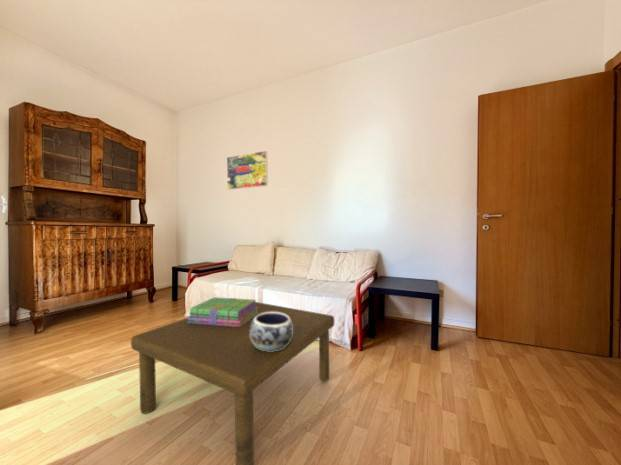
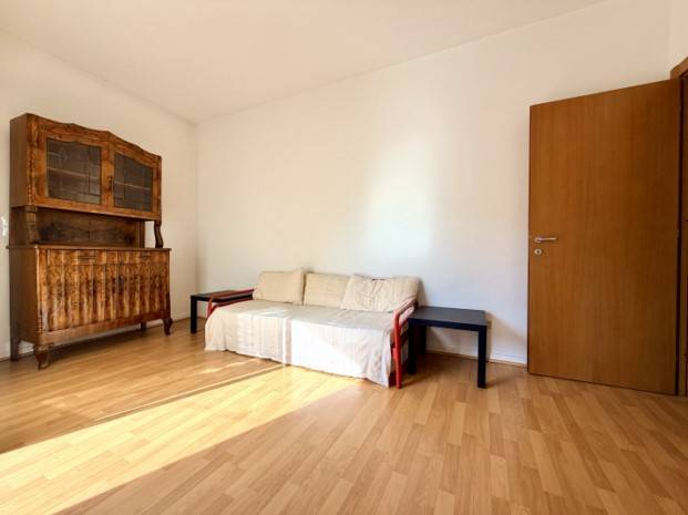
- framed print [226,150,269,191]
- decorative bowl [250,312,293,352]
- coffee table [130,301,336,465]
- stack of books [187,296,258,327]
